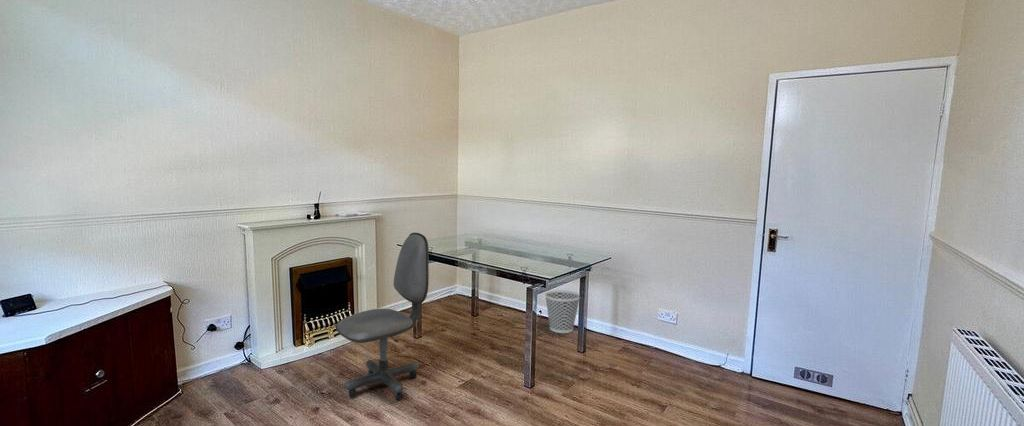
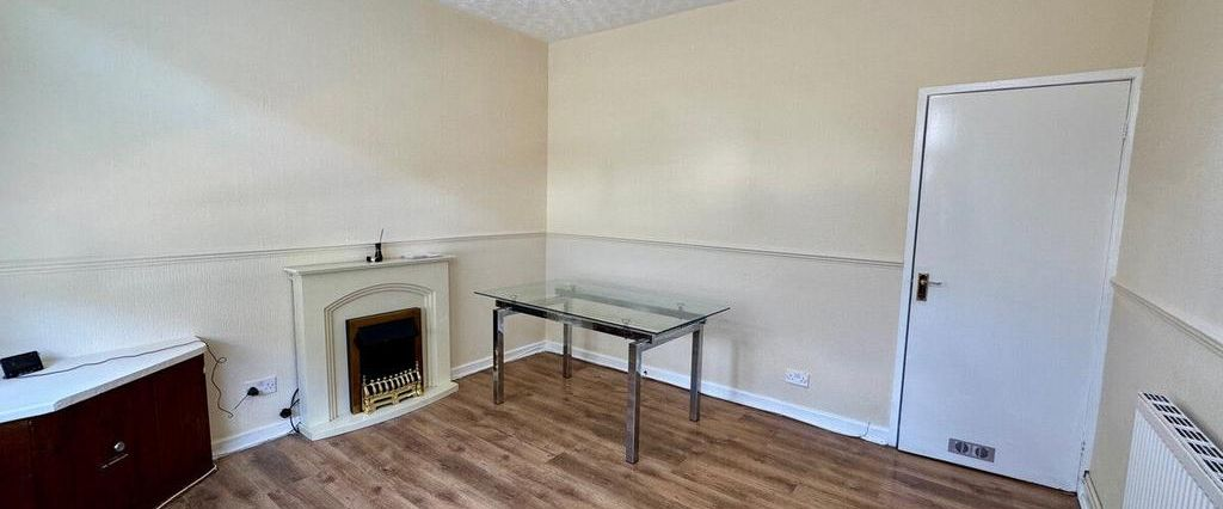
- wastebasket [544,289,580,334]
- office chair [334,232,430,401]
